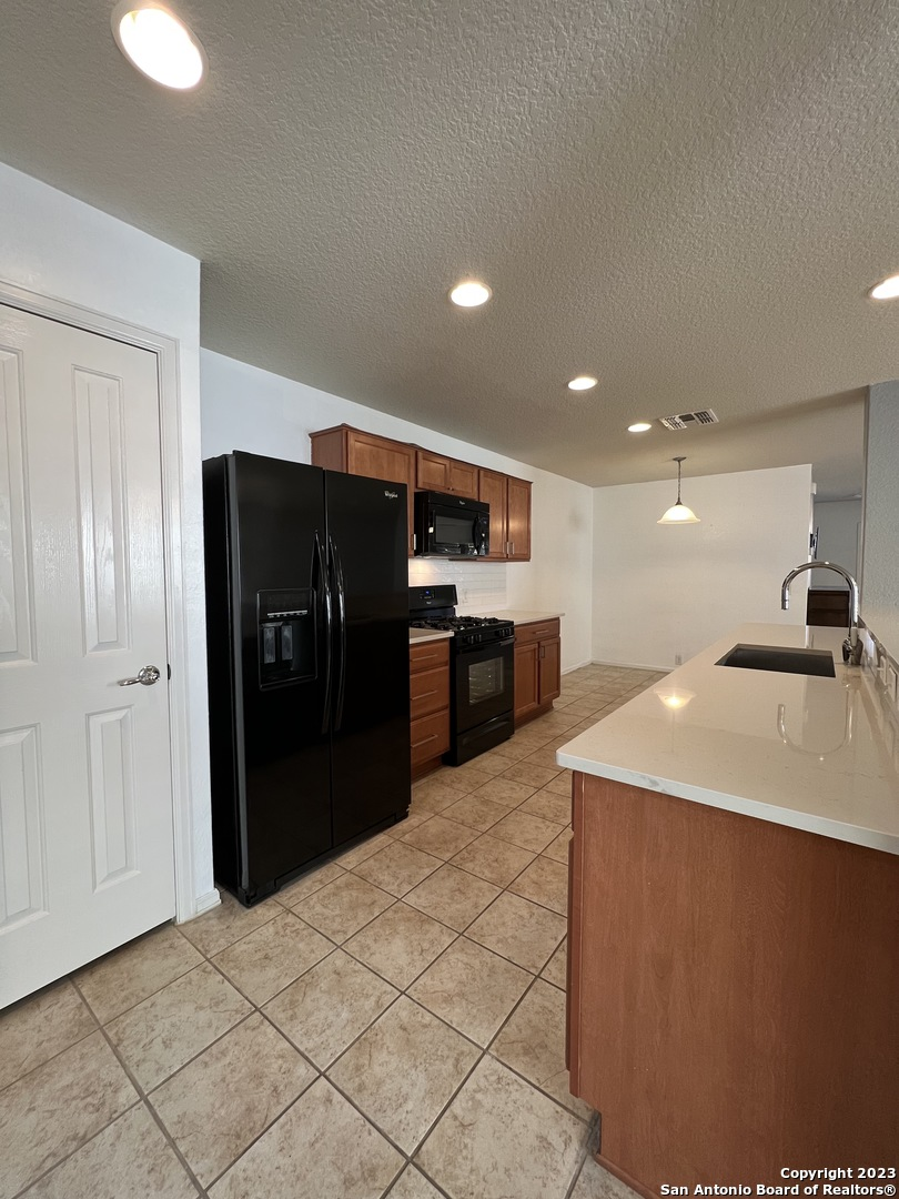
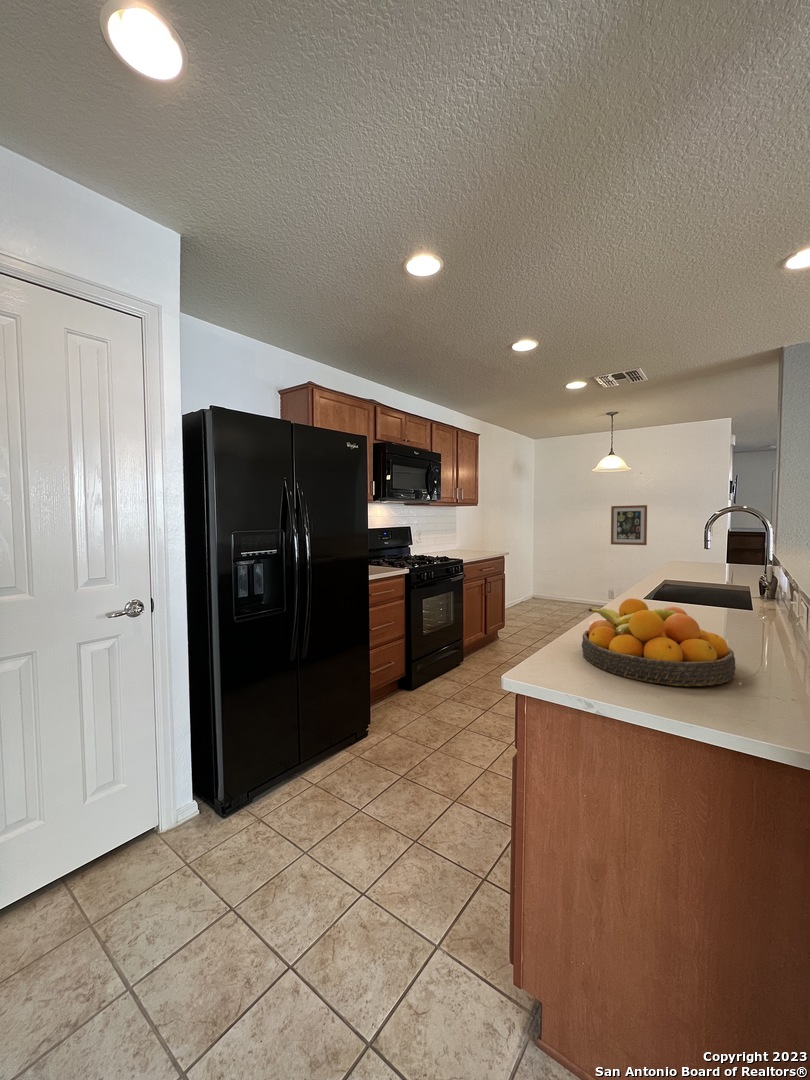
+ wall art [610,504,648,546]
+ fruit bowl [581,598,736,687]
